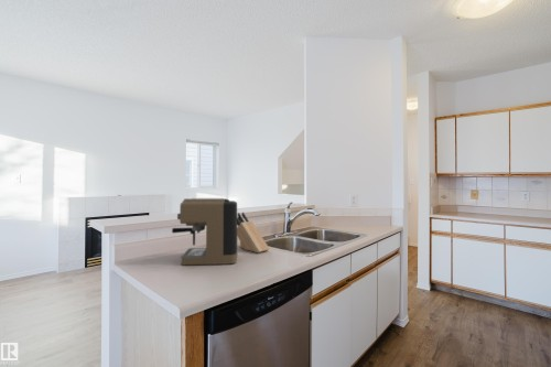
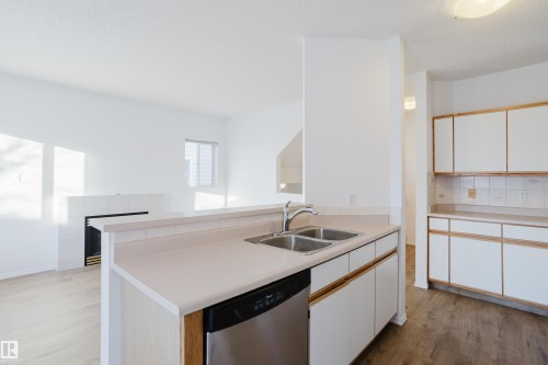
- knife block [237,212,270,253]
- coffee maker [171,197,238,266]
